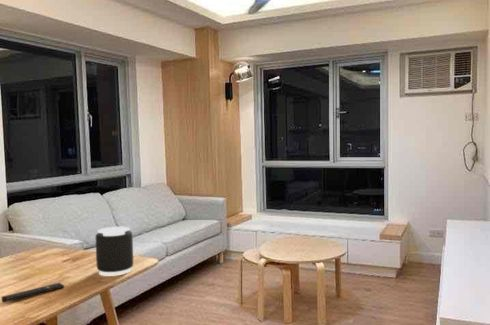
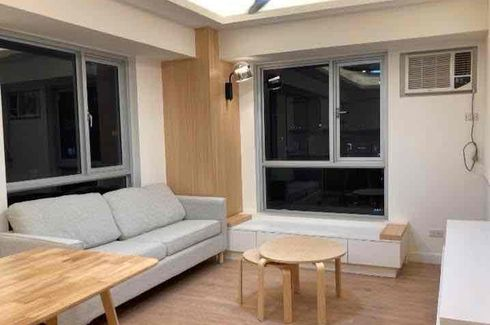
- remote control [1,282,65,303]
- speaker [95,226,134,276]
